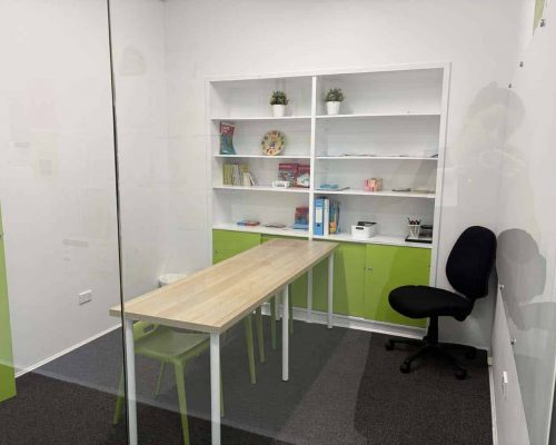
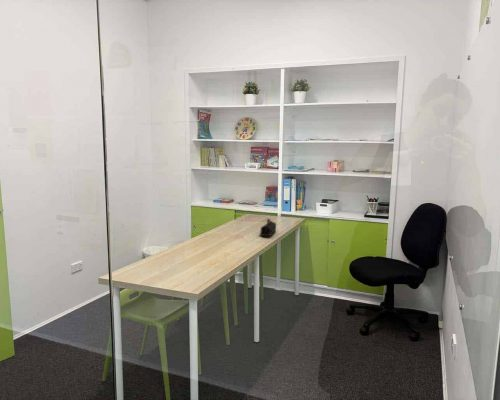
+ pencil case [259,218,277,237]
